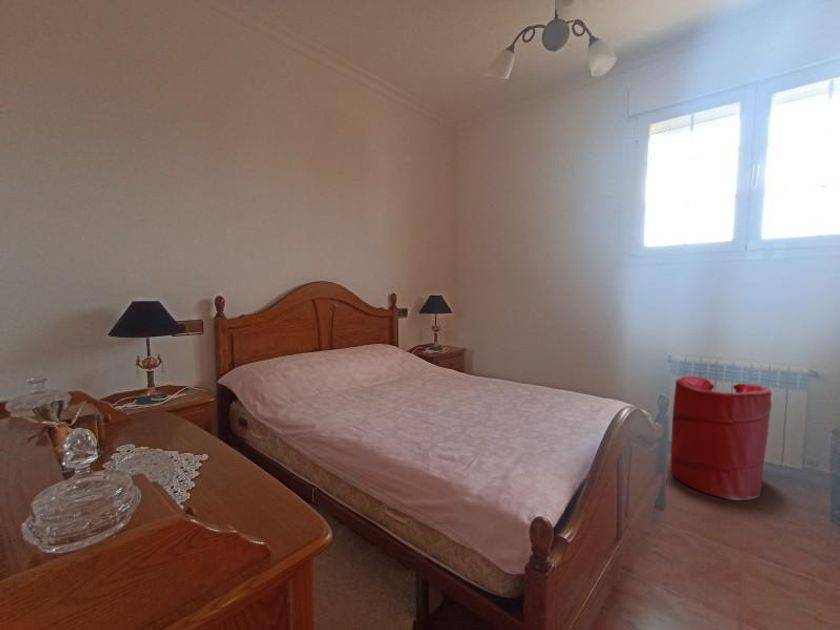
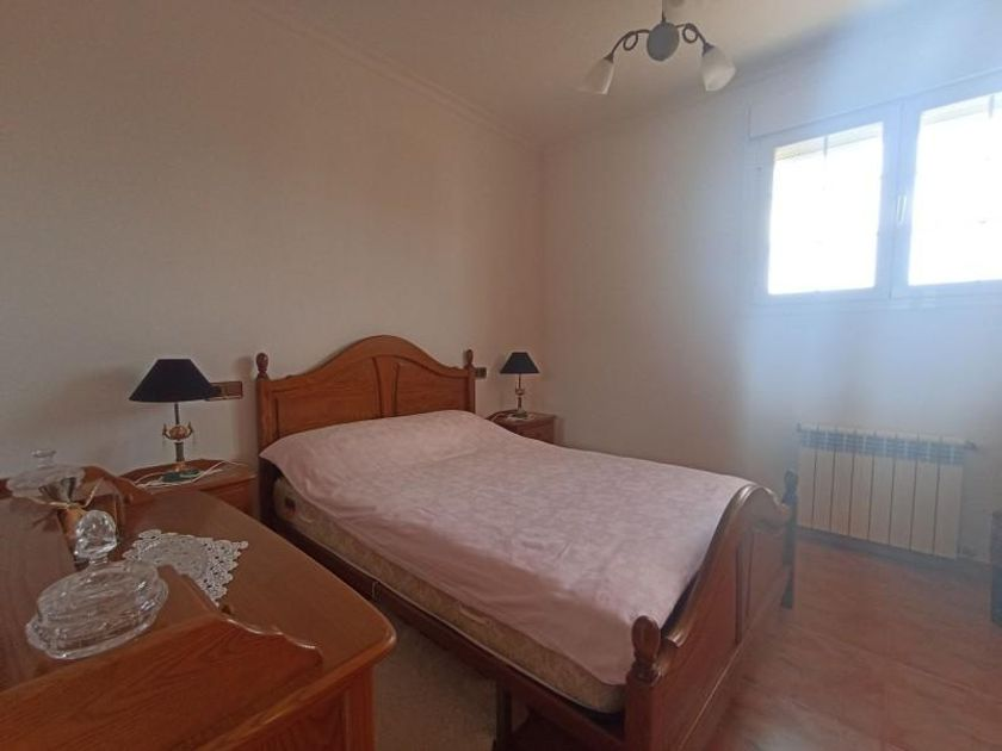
- laundry hamper [670,375,772,501]
